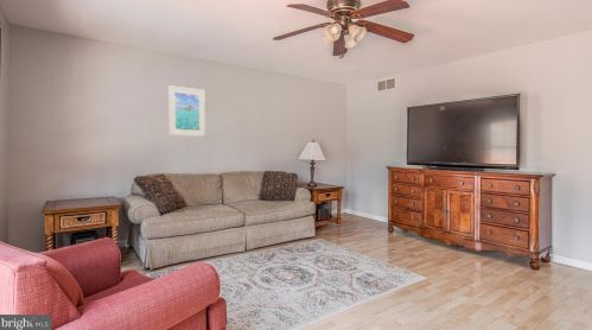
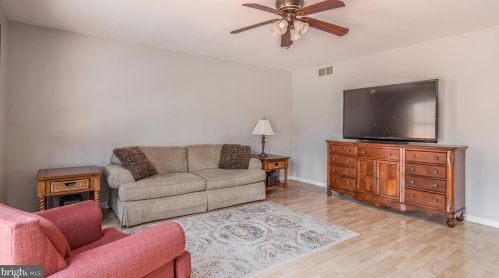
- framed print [167,84,206,138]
